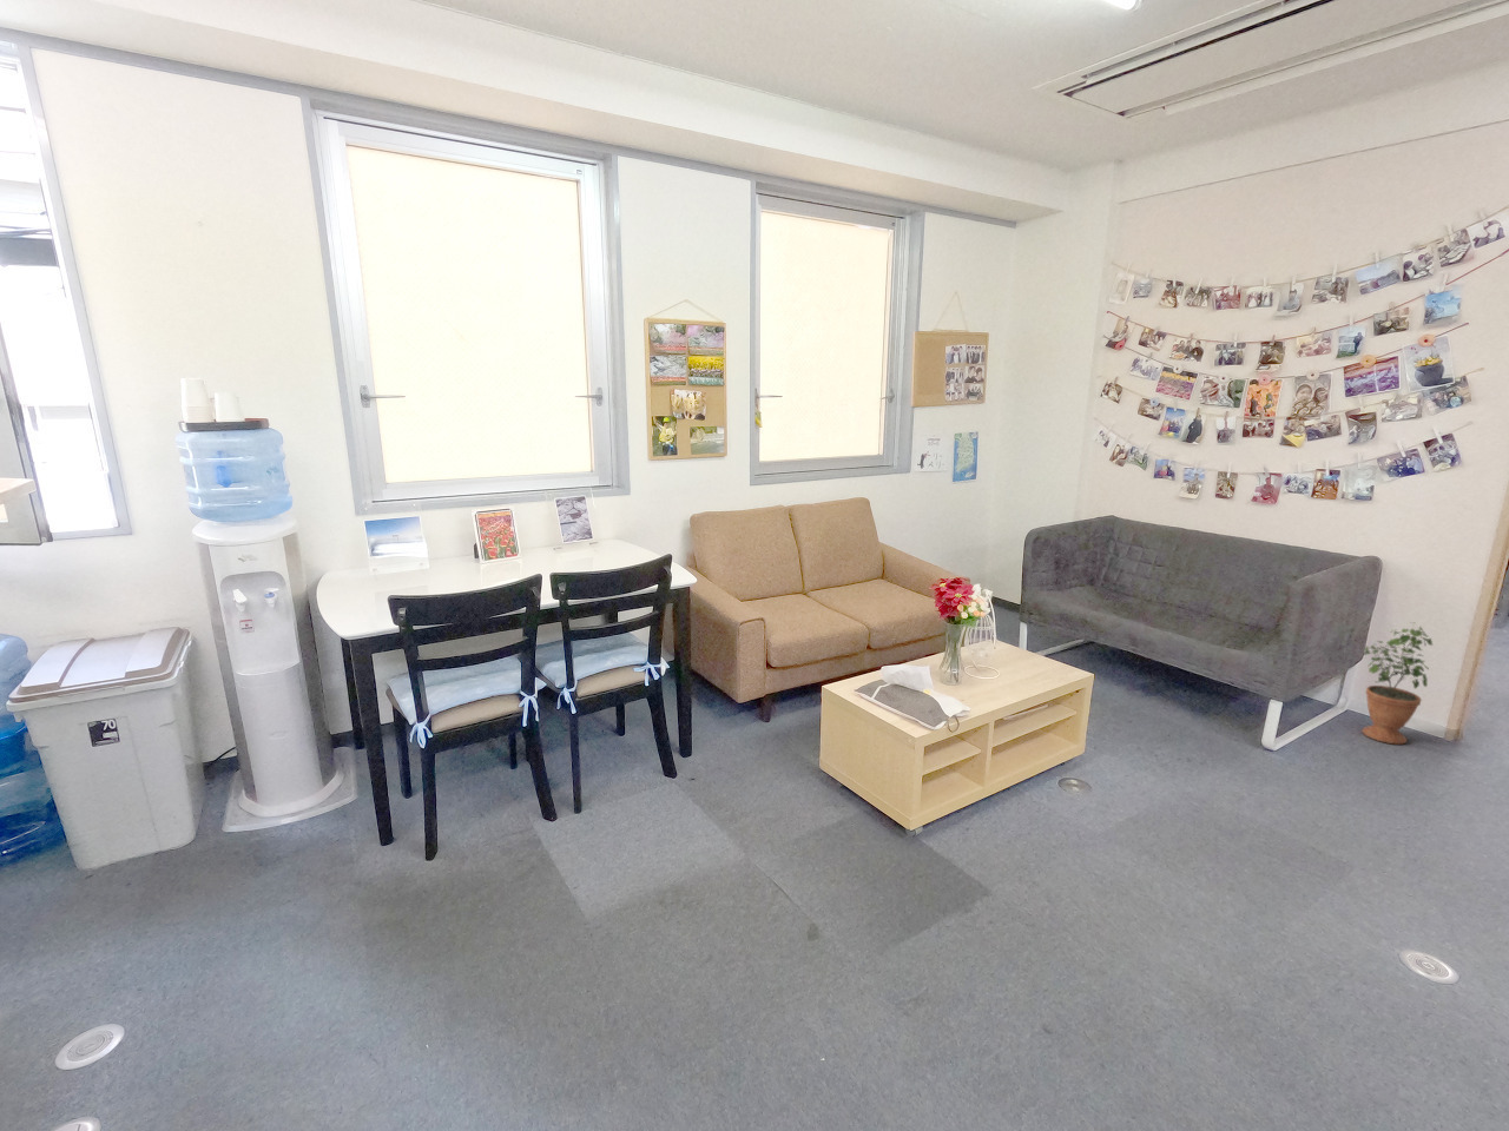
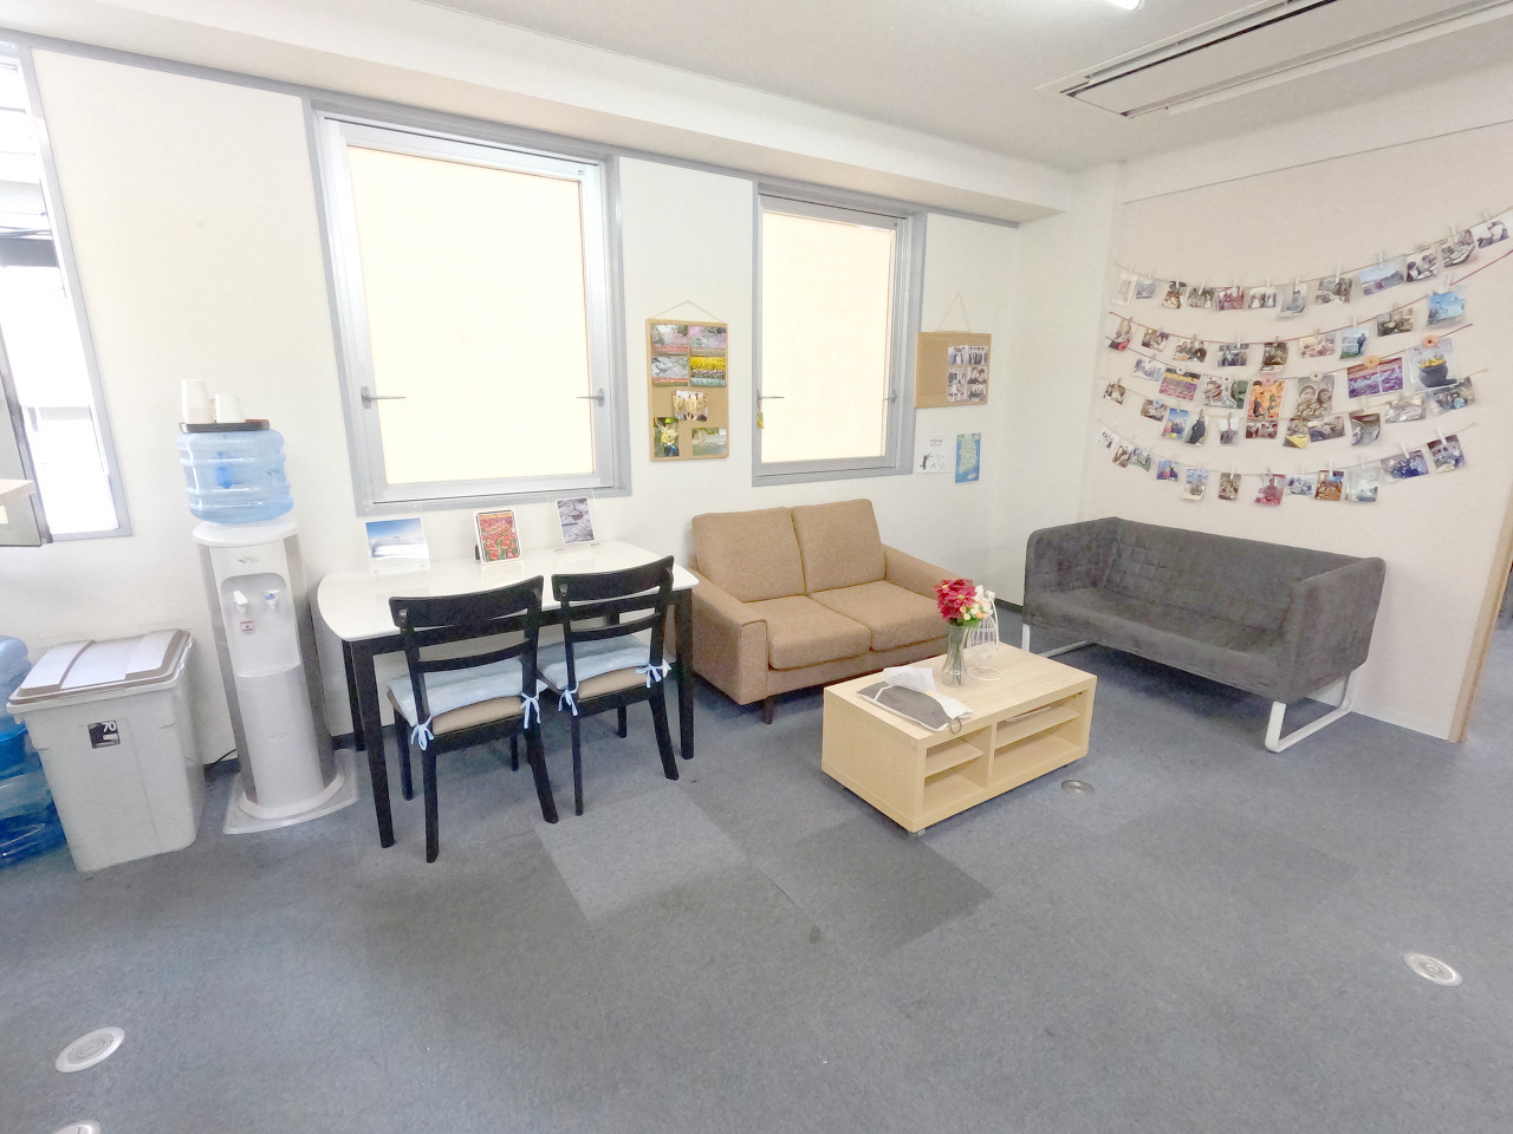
- potted plant [1360,621,1434,746]
